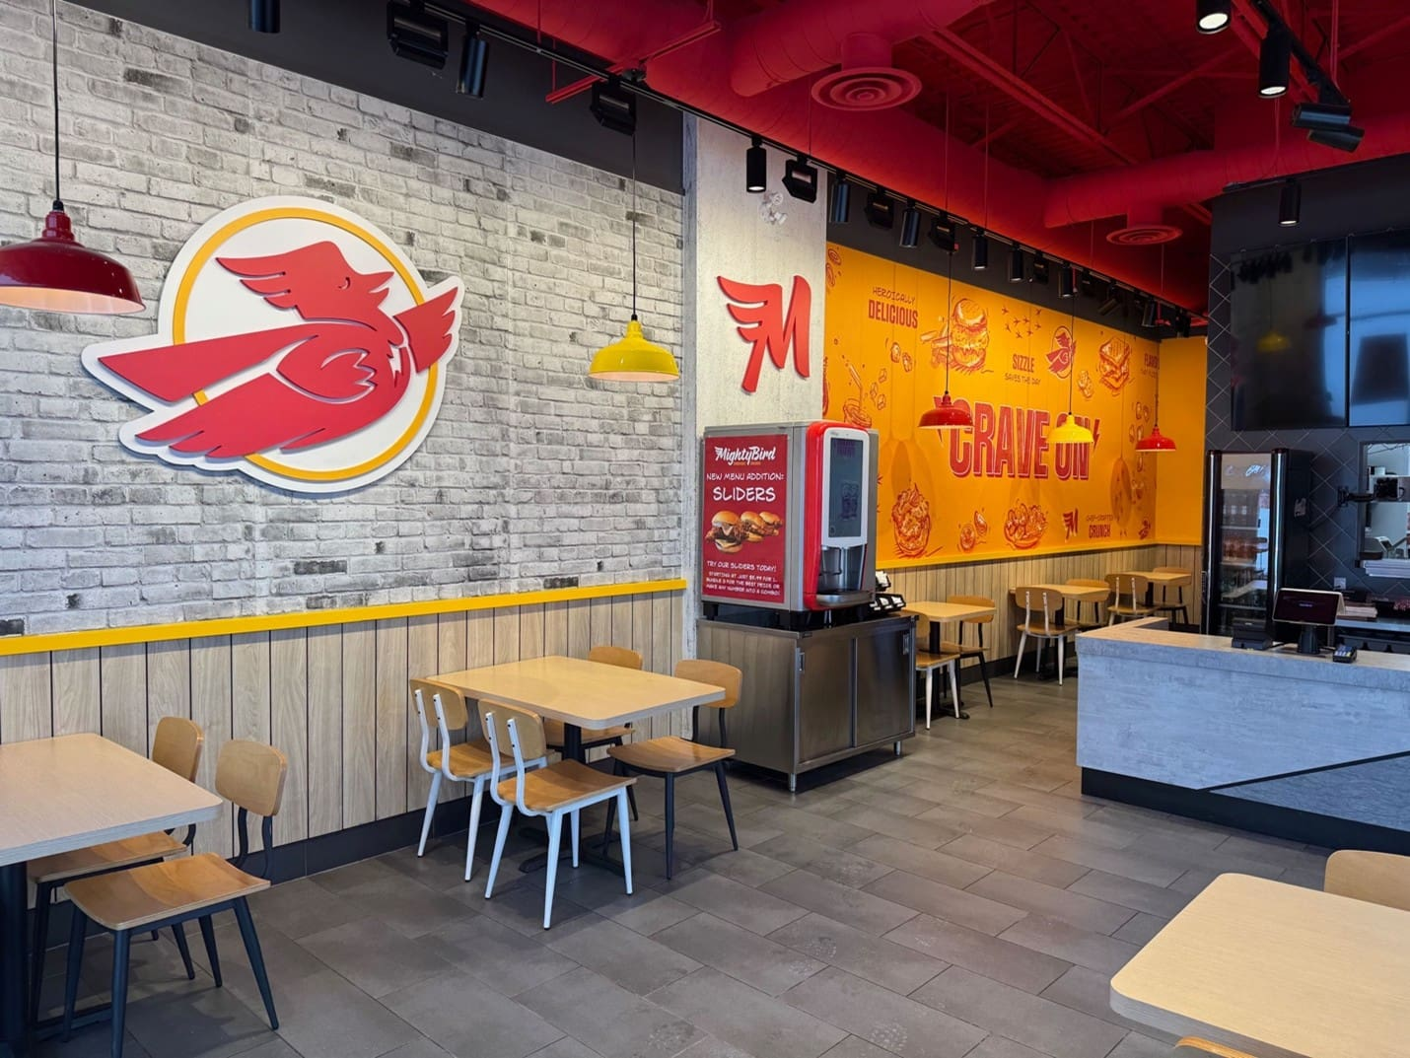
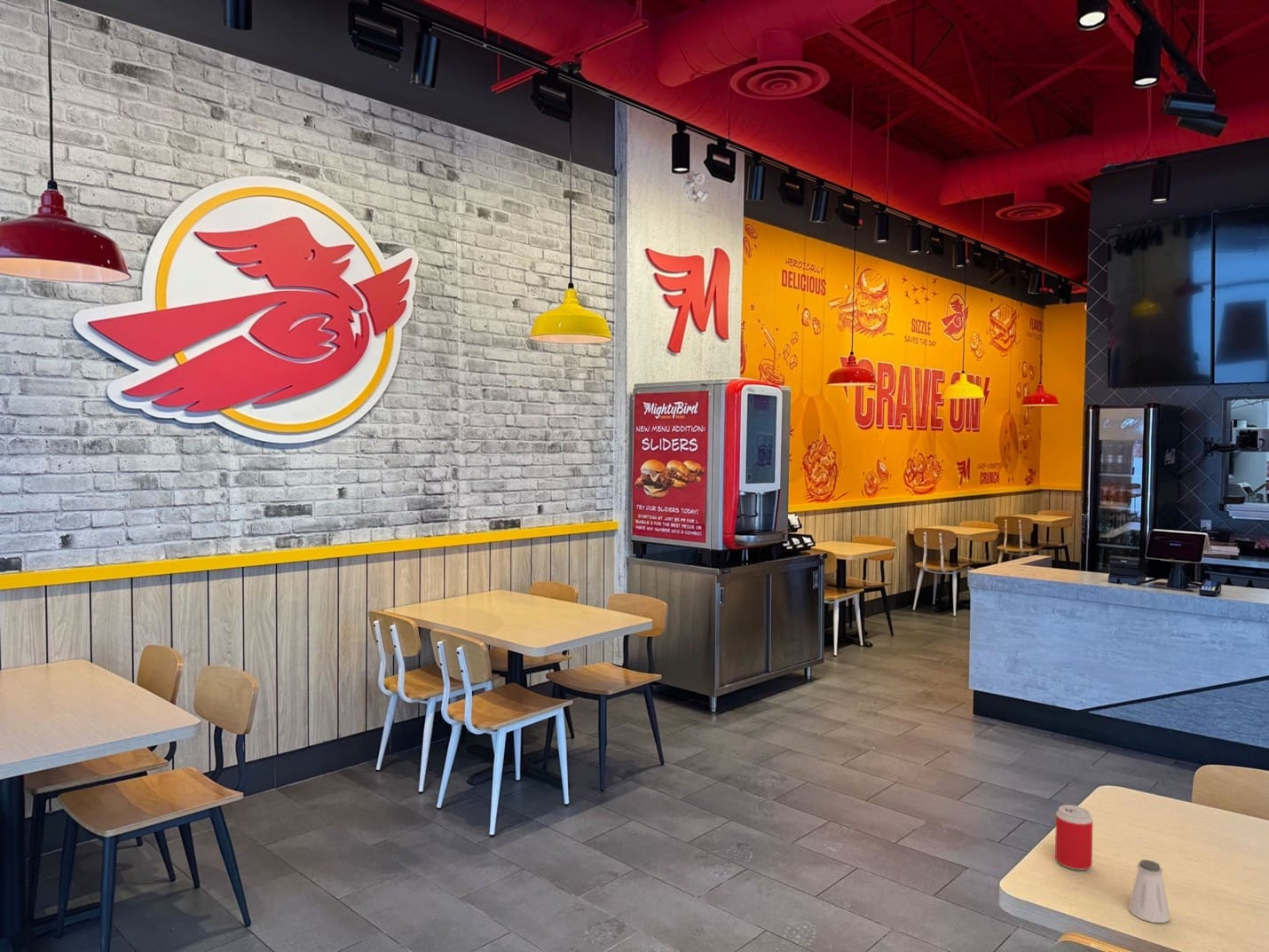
+ saltshaker [1127,859,1170,924]
+ beverage can [1054,804,1093,871]
